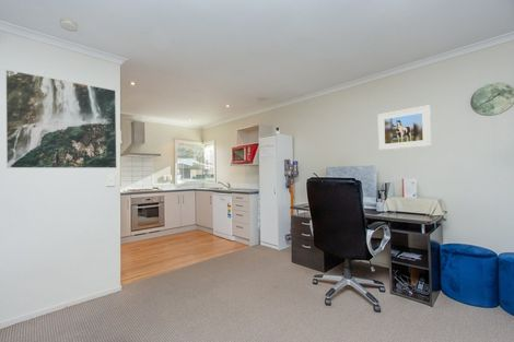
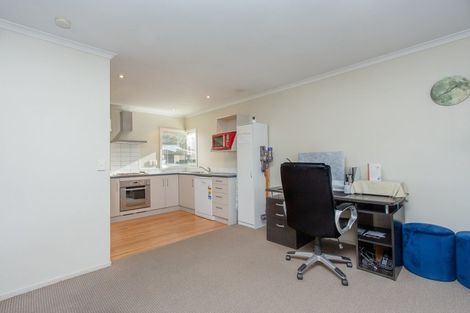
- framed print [377,104,432,151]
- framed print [4,69,118,169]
